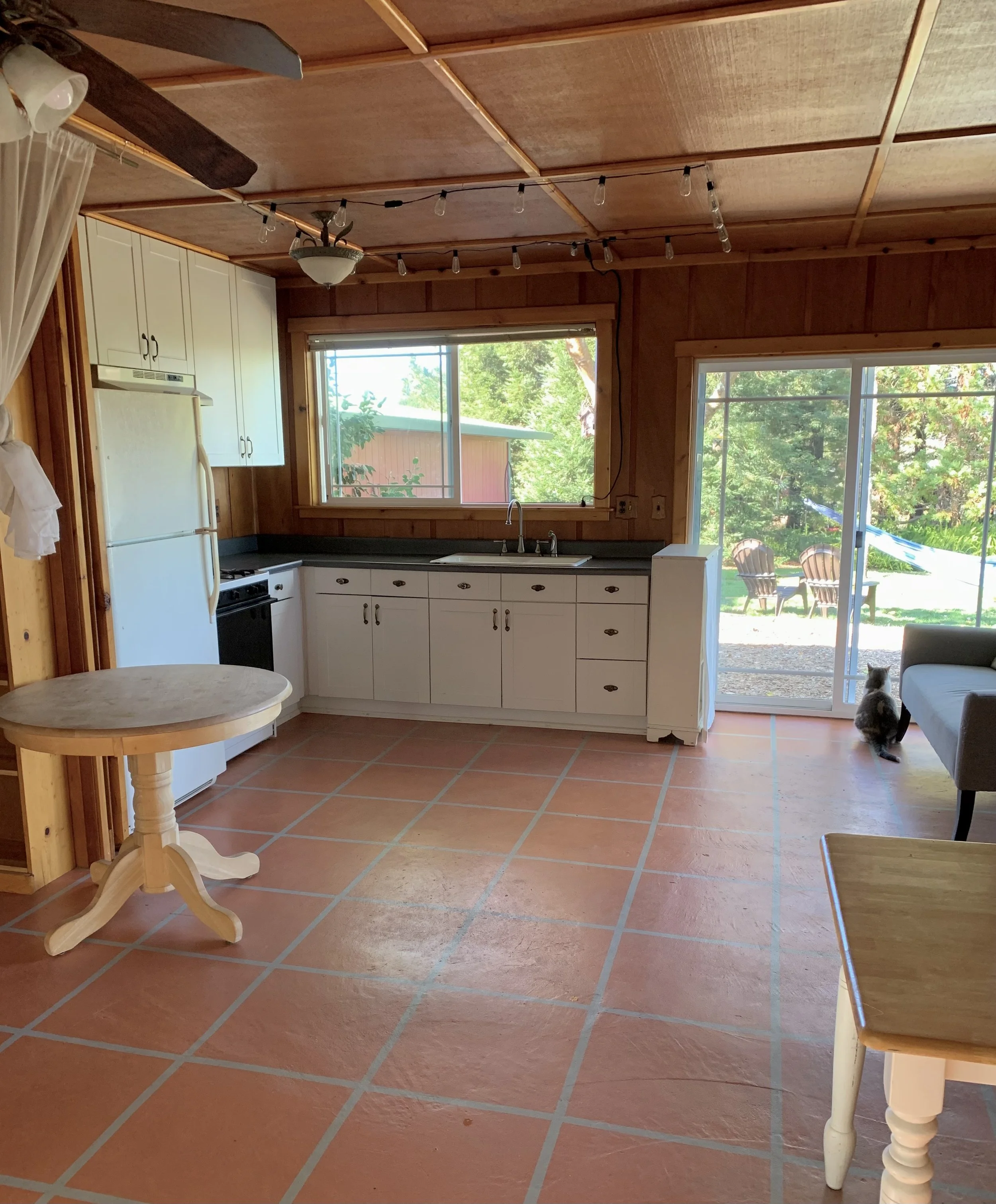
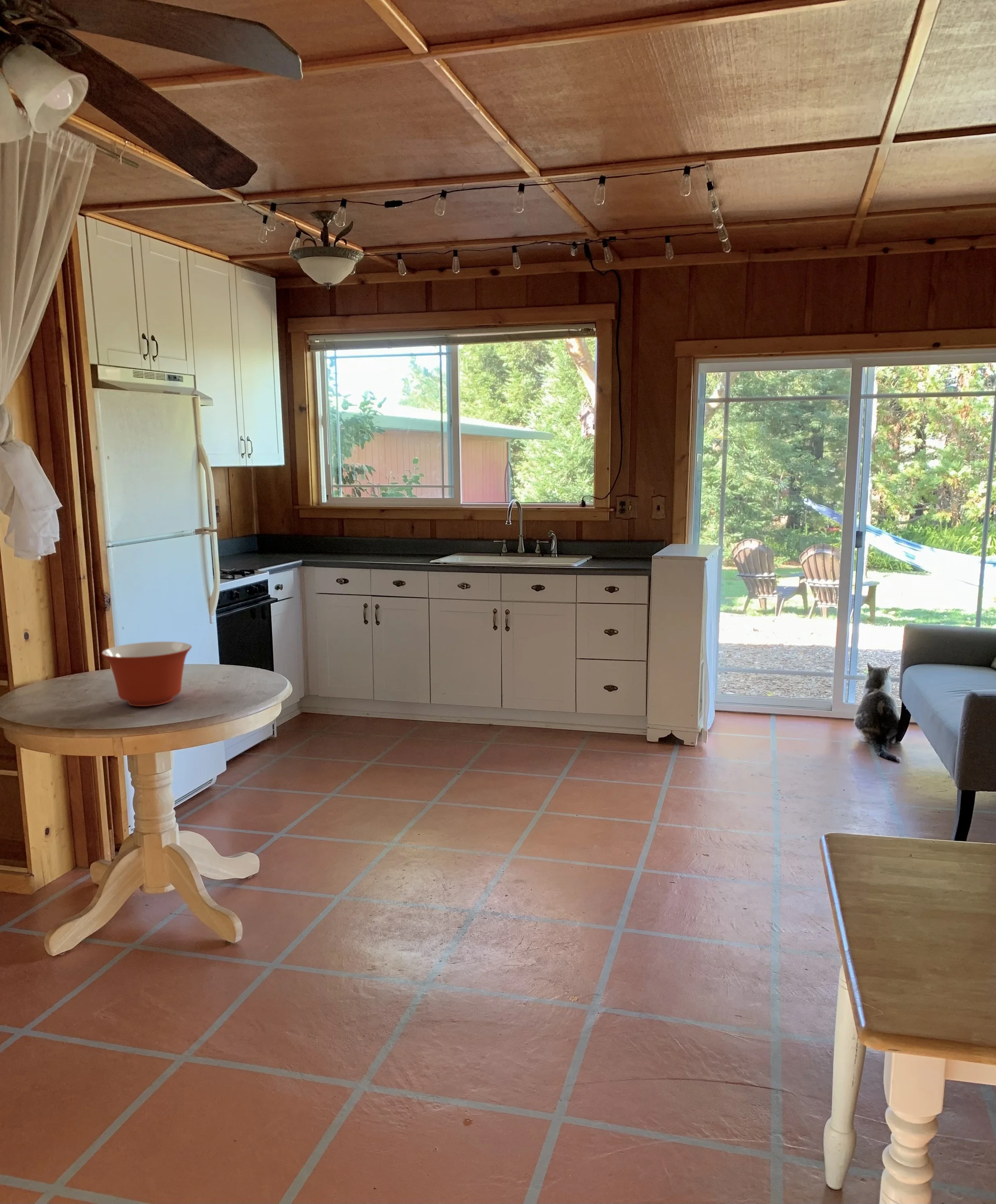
+ mixing bowl [101,641,192,707]
